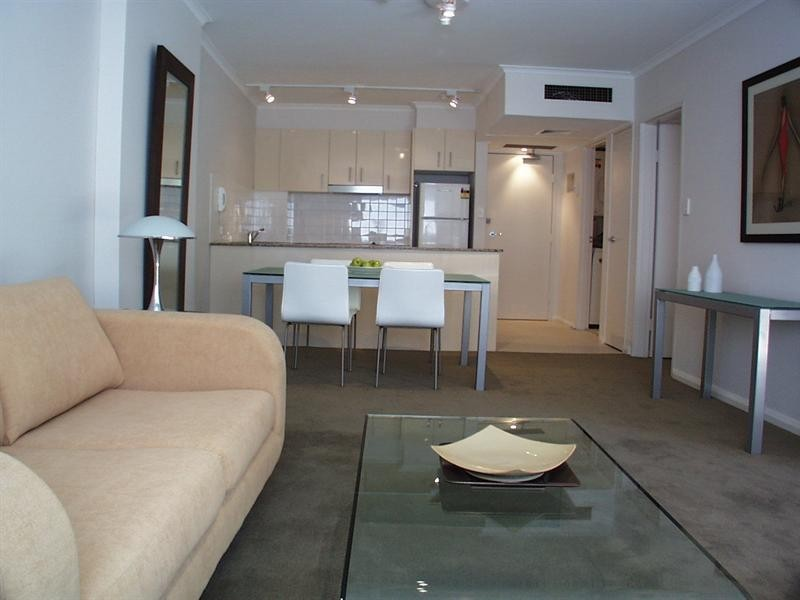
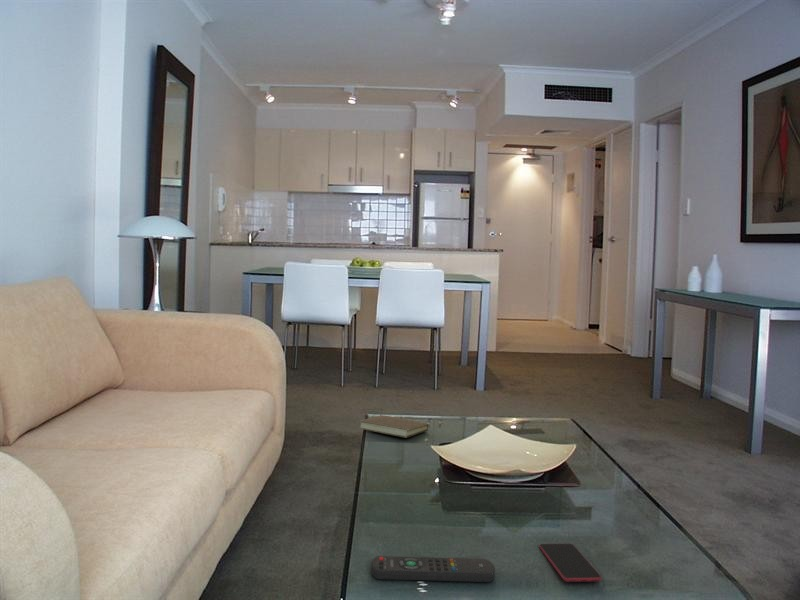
+ book [358,413,429,439]
+ remote control [370,555,496,583]
+ smartphone [538,543,602,583]
